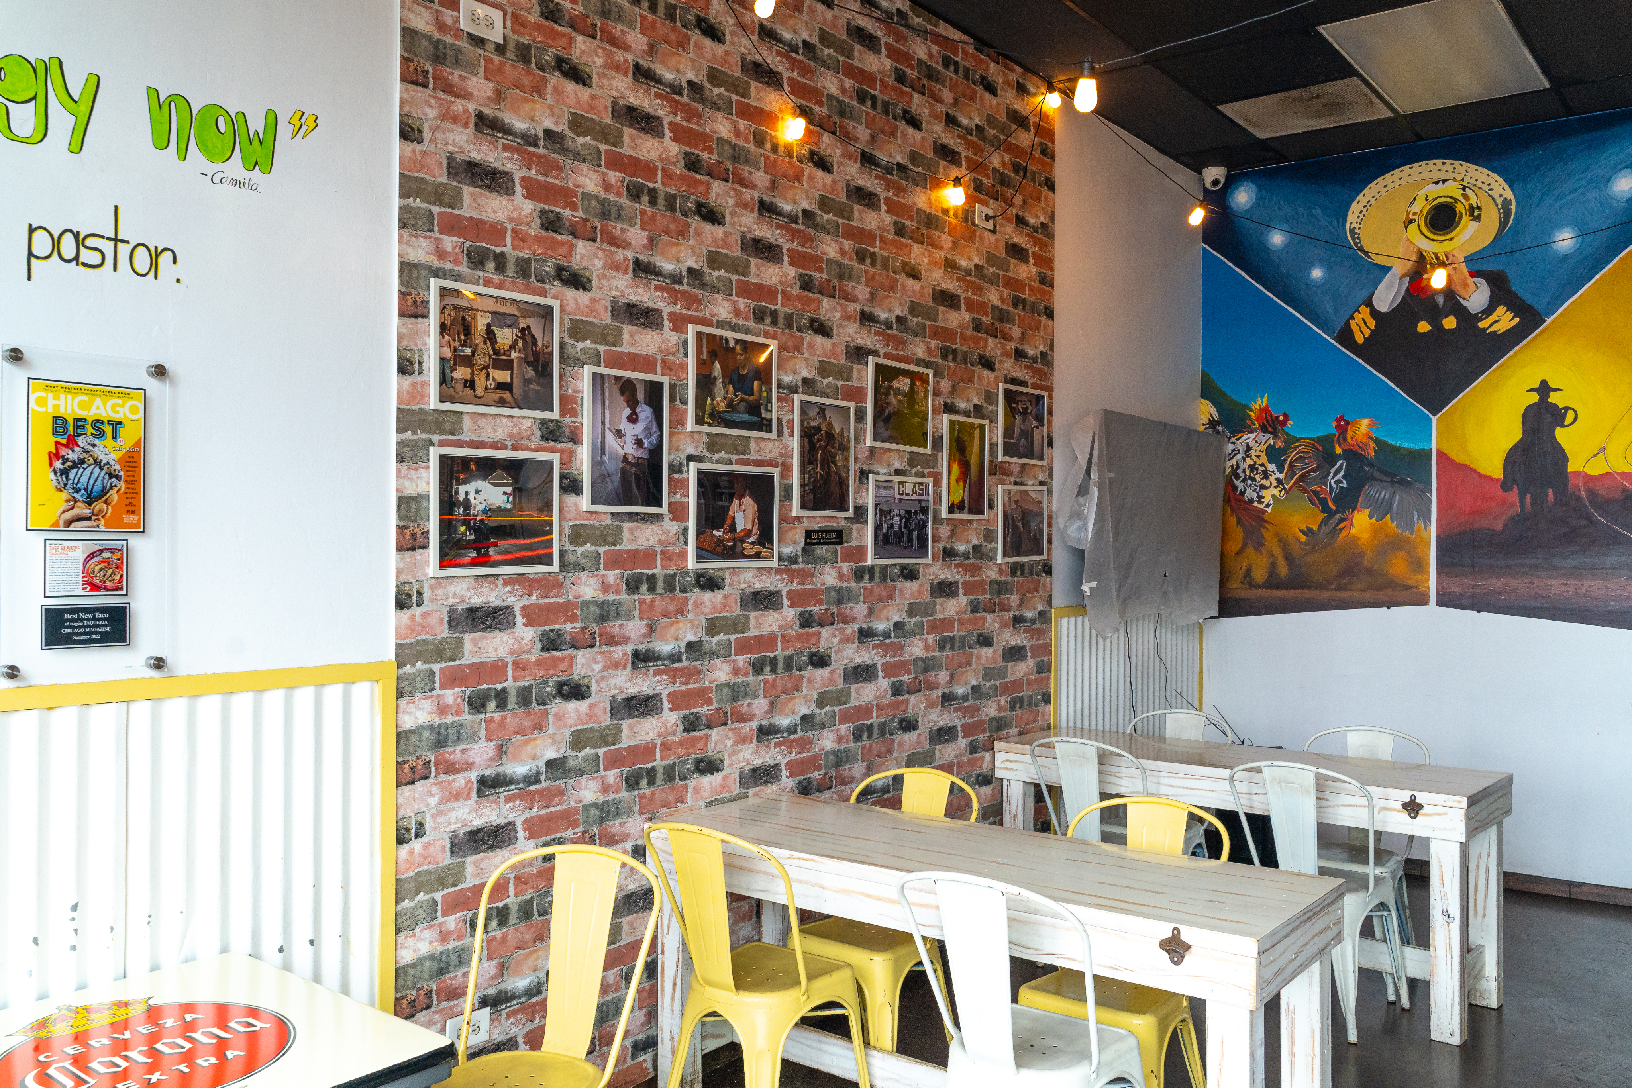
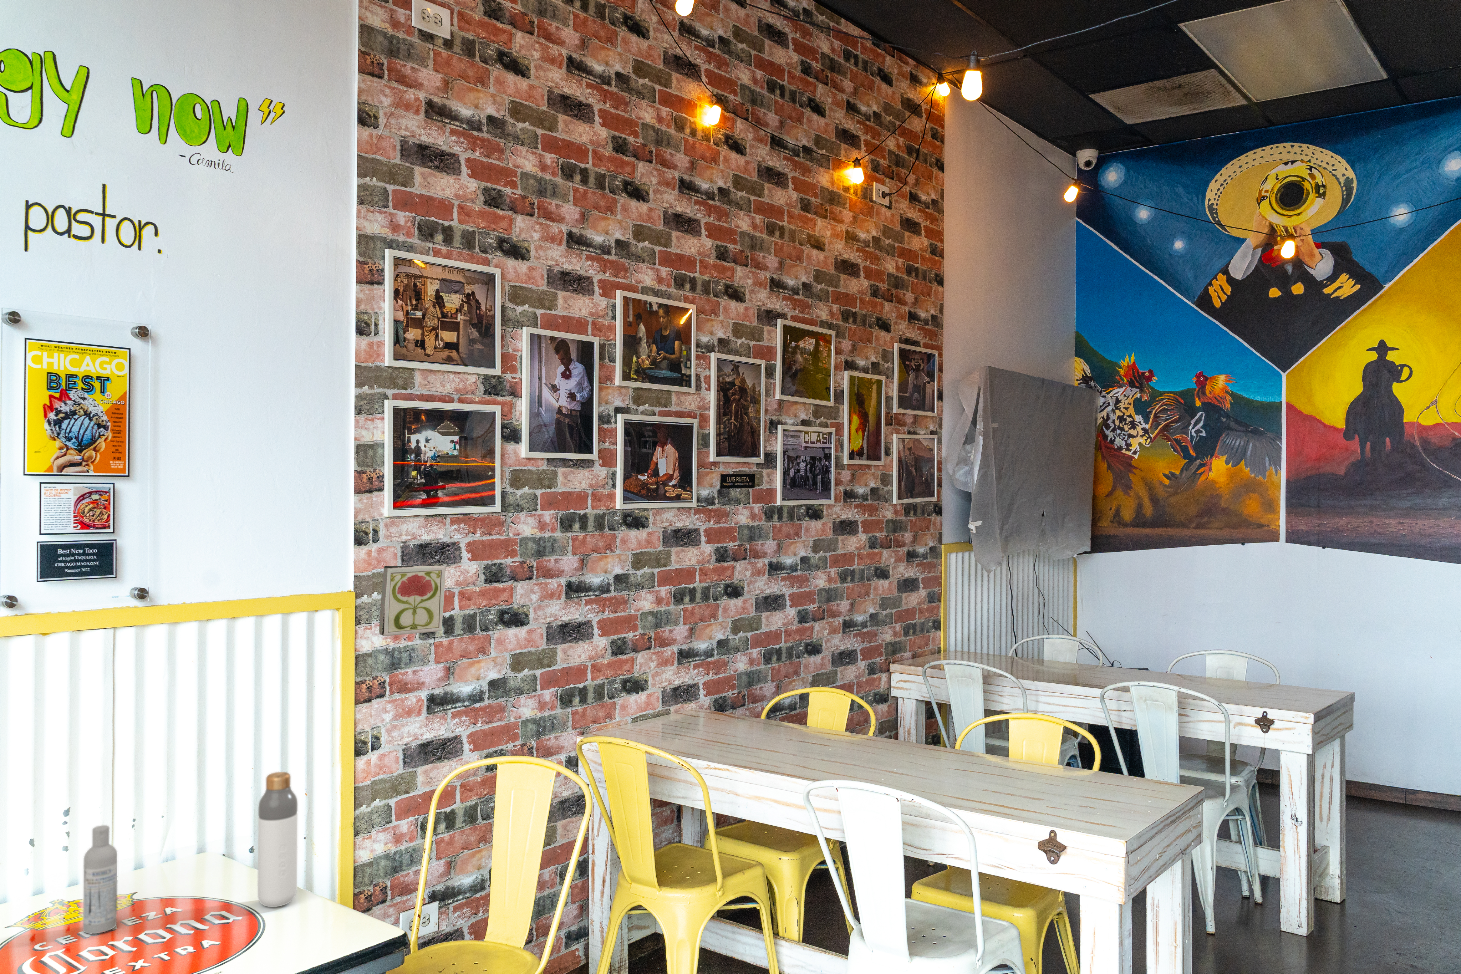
+ decorative tile [378,565,446,636]
+ bottle [258,772,298,908]
+ bottle [83,825,117,934]
